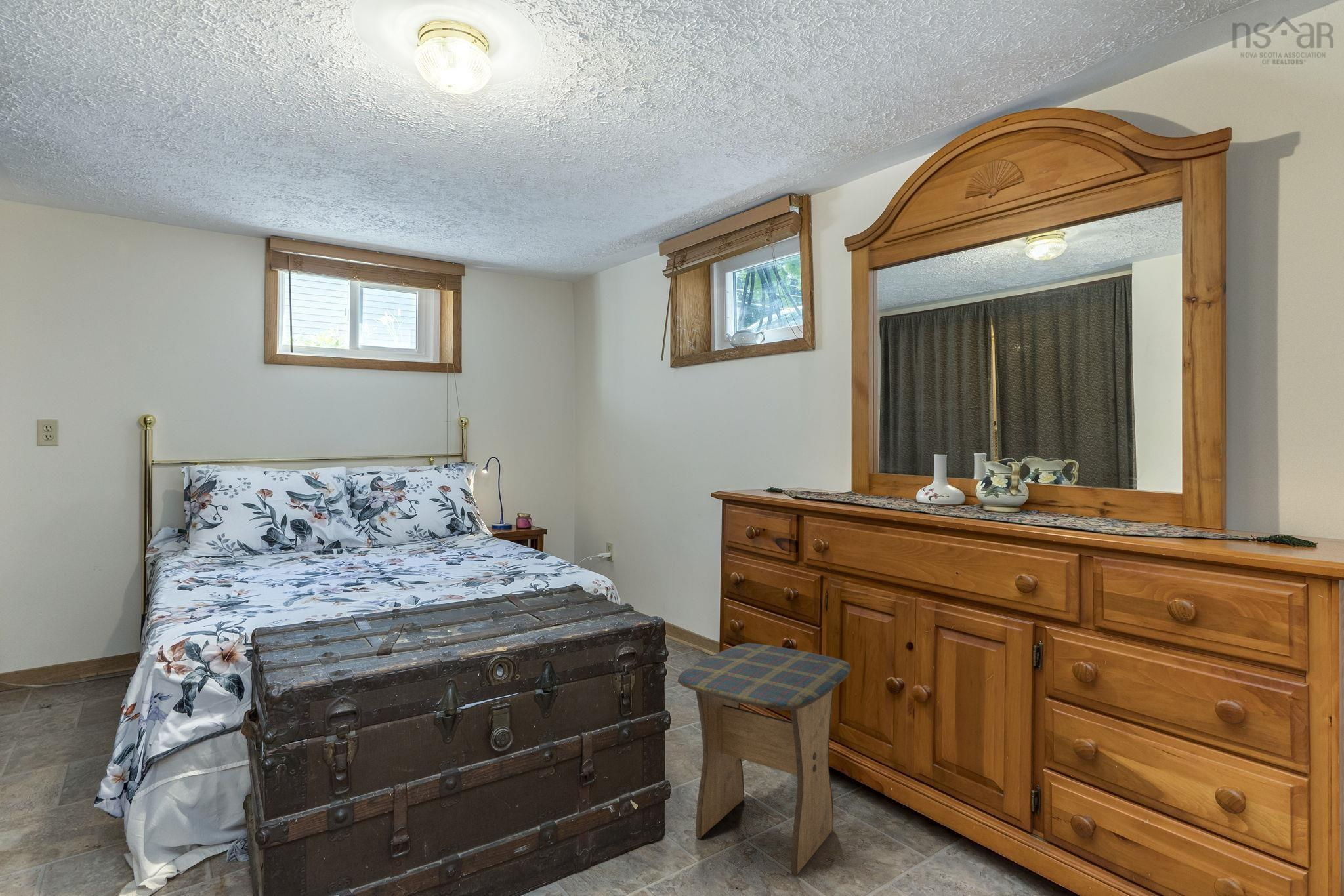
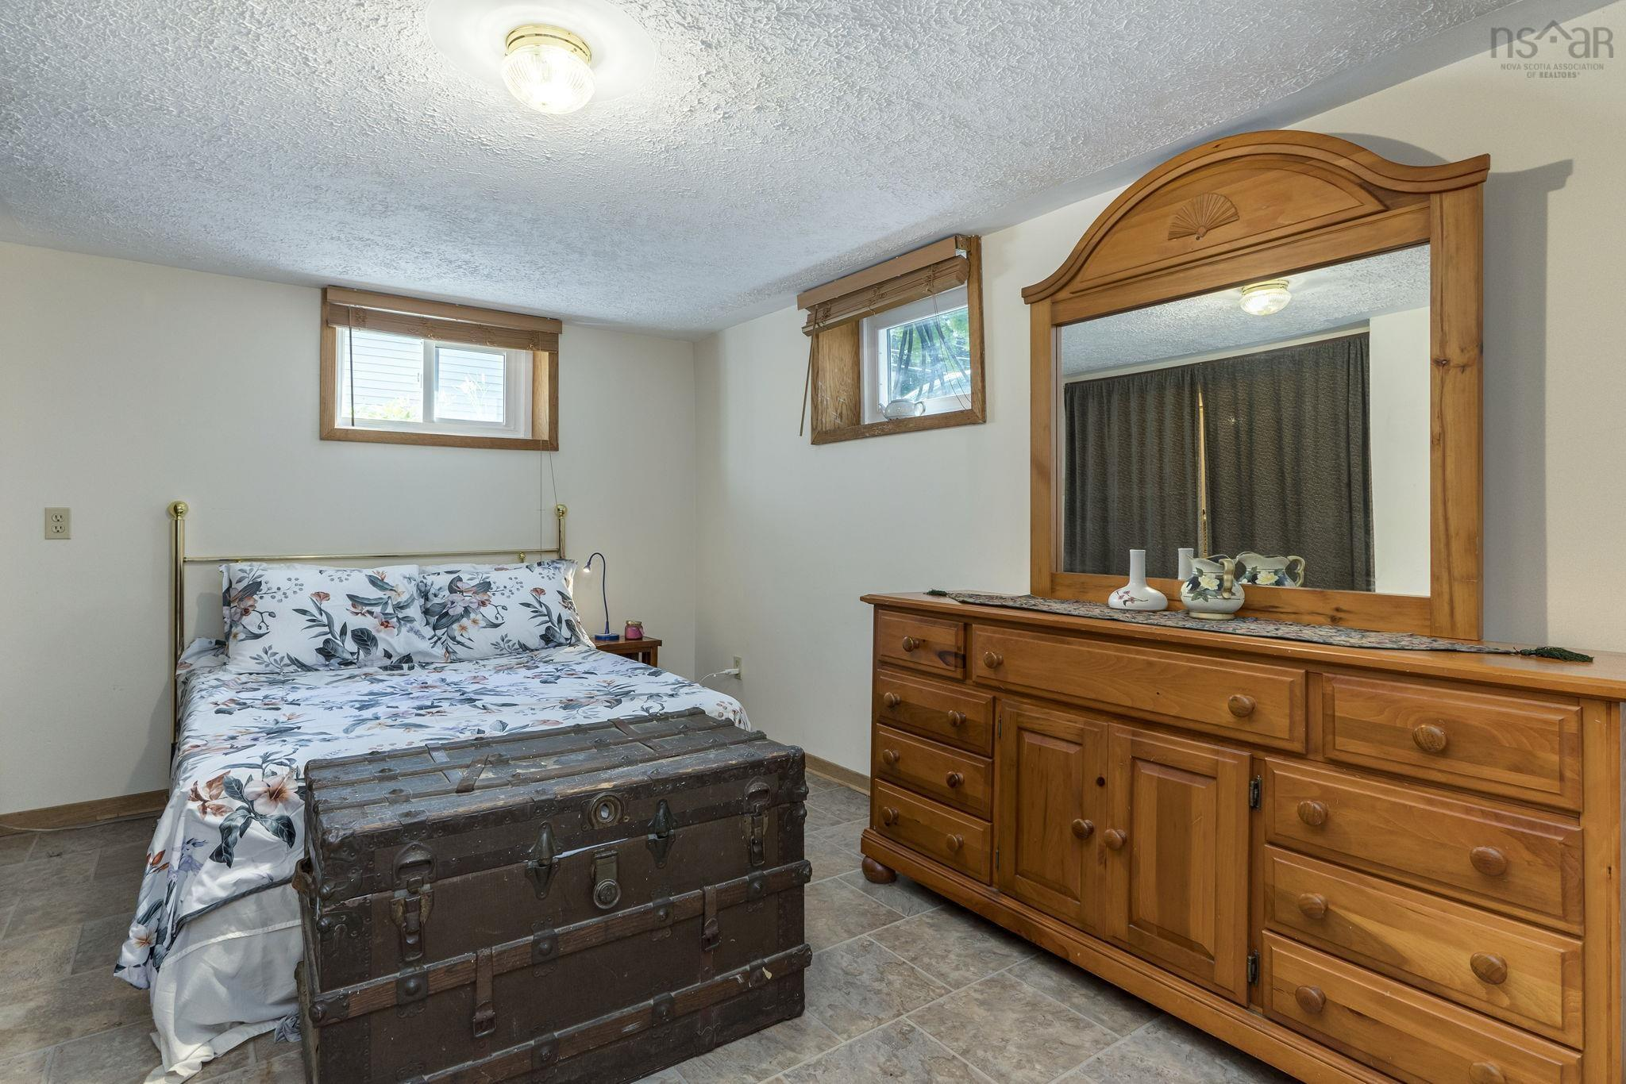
- stool [677,643,852,877]
